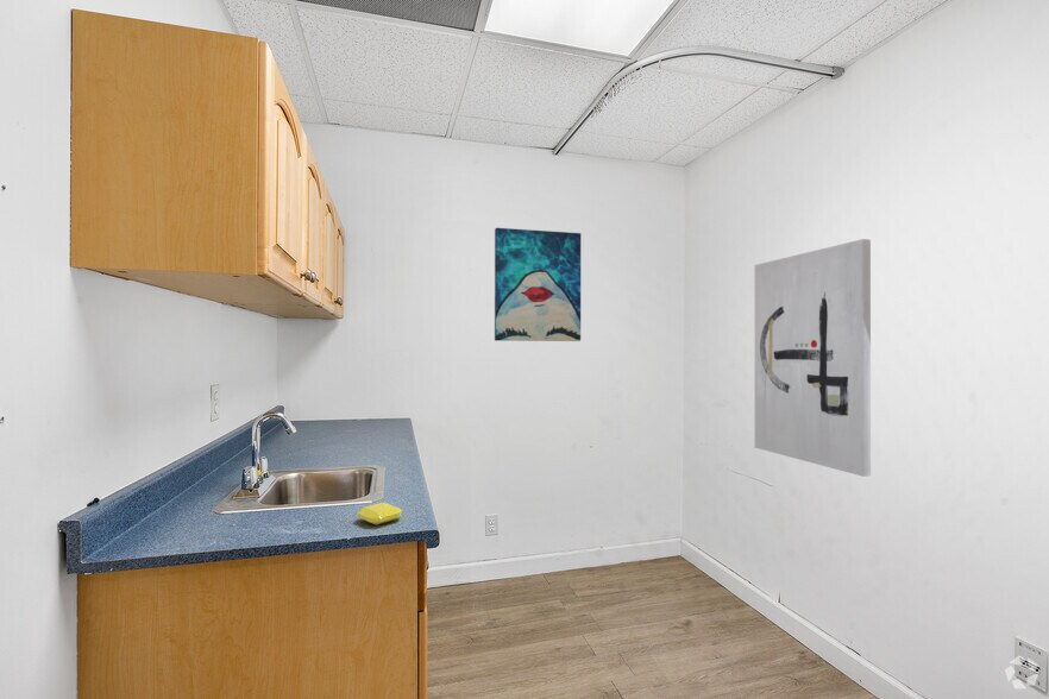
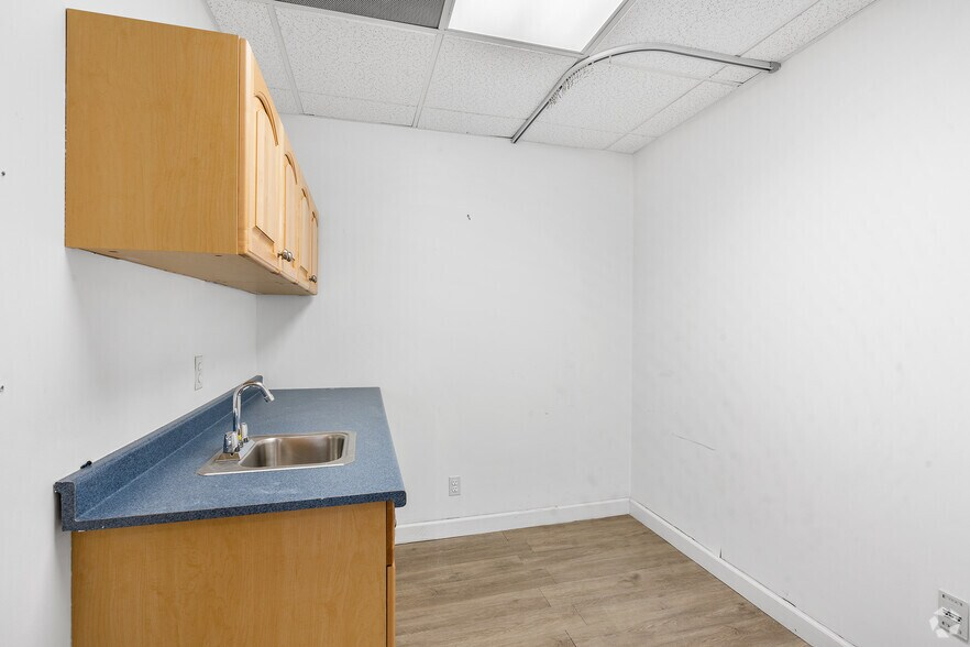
- soap bar [357,502,403,525]
- wall art [494,227,582,342]
- wall art [754,238,872,478]
